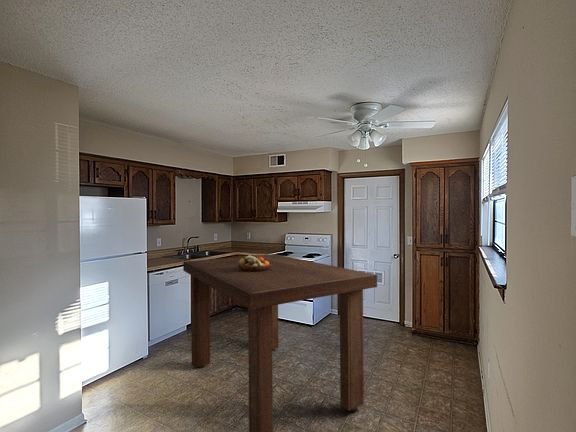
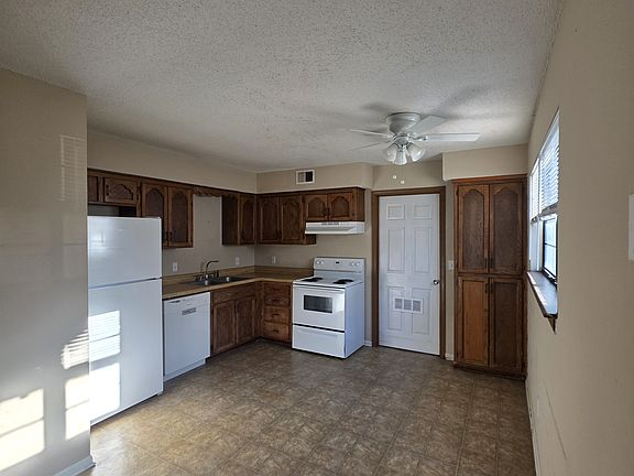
- dining table [182,253,378,432]
- fruit bowl [238,254,272,272]
